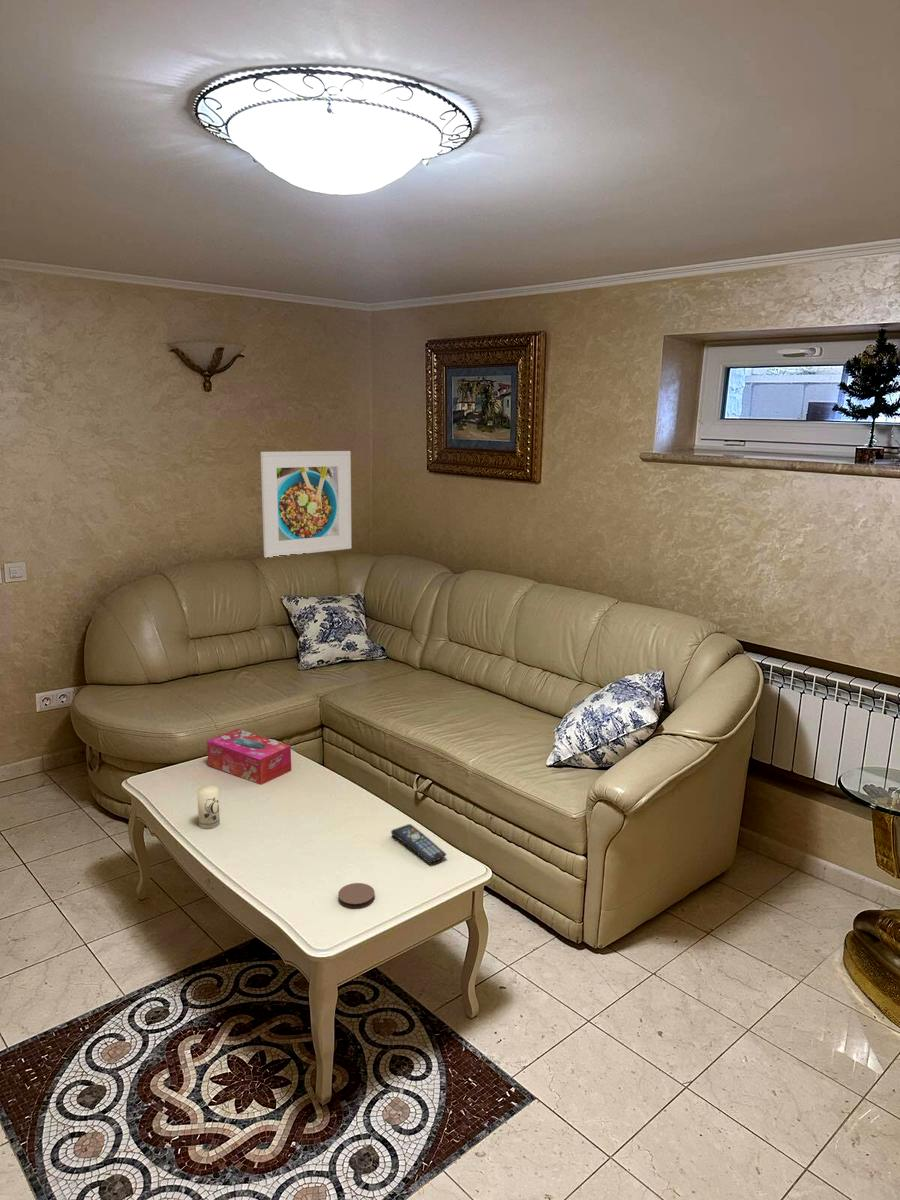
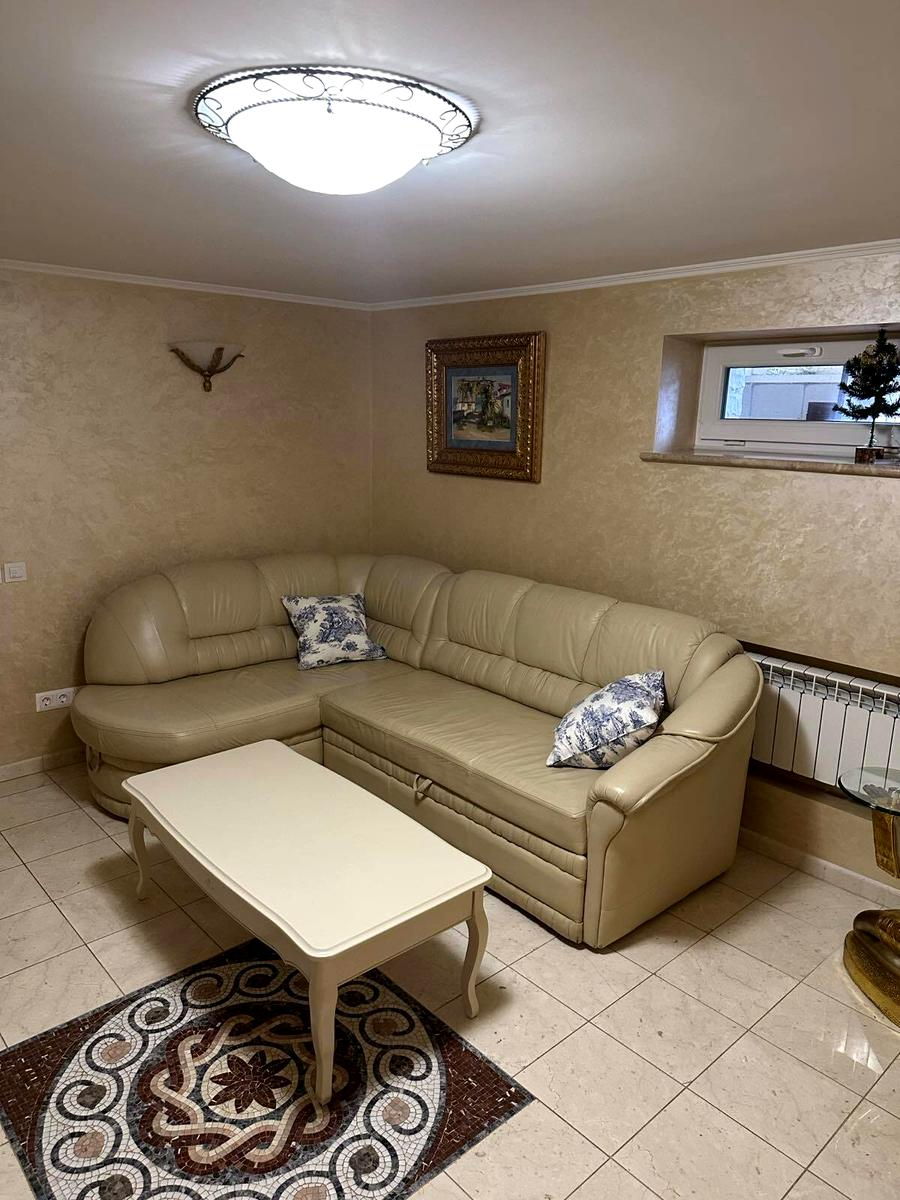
- remote control [390,823,447,864]
- coaster [337,882,376,909]
- candle [196,784,221,830]
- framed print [259,450,352,559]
- tissue box [206,728,292,786]
